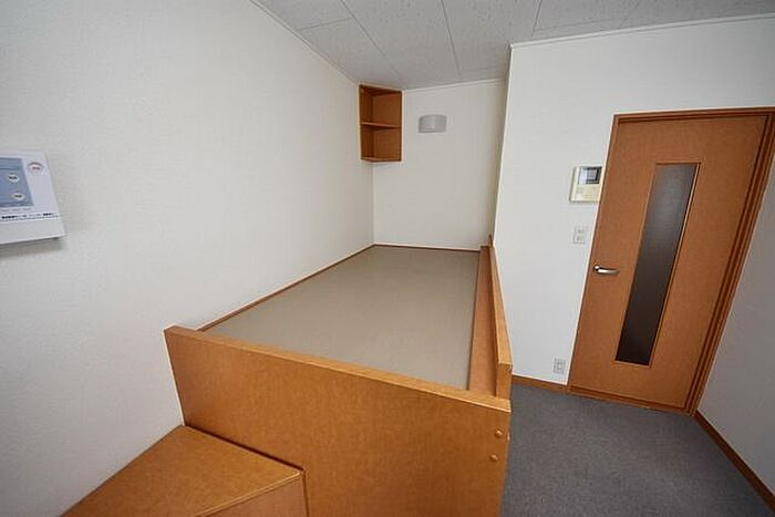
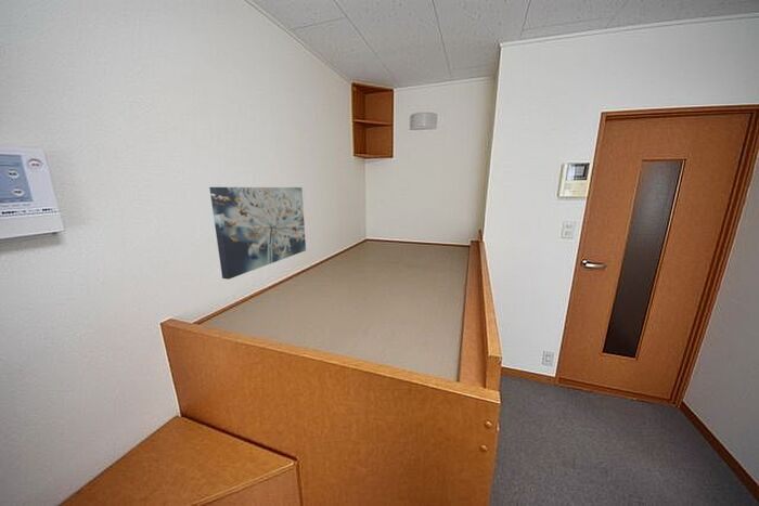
+ wall art [208,186,307,281]
